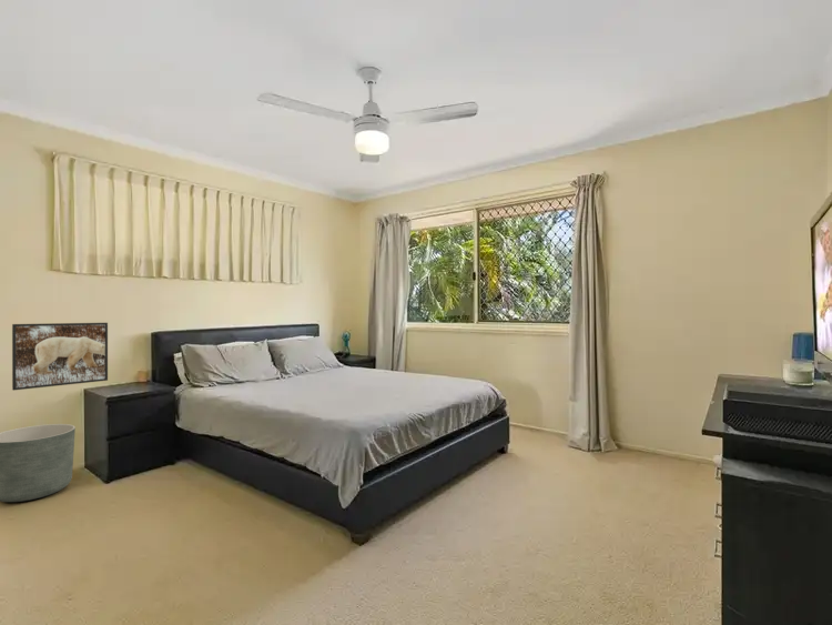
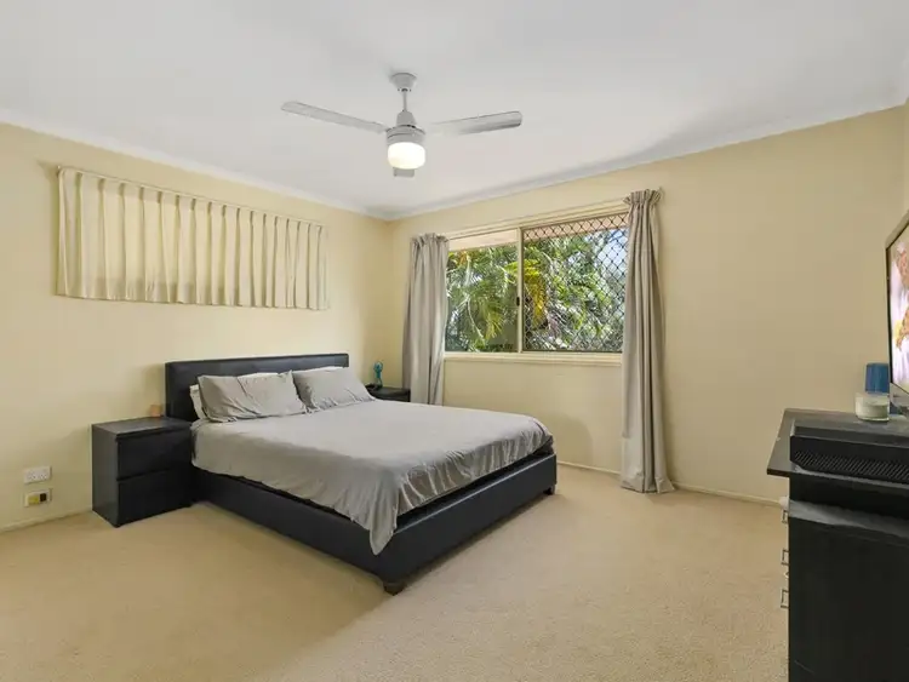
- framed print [11,322,109,392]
- planter [0,423,77,503]
